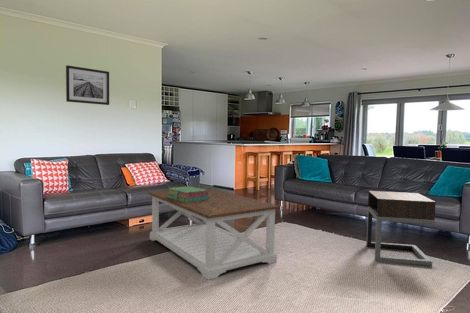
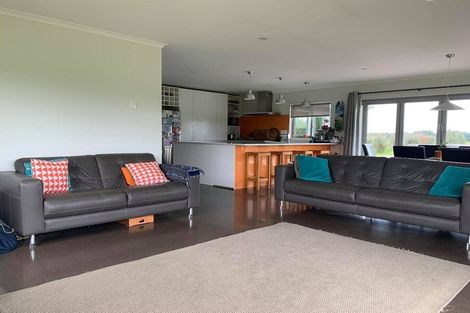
- stack of books [167,185,209,203]
- wall art [65,64,110,106]
- coffee table [147,186,281,281]
- nightstand [365,190,437,267]
